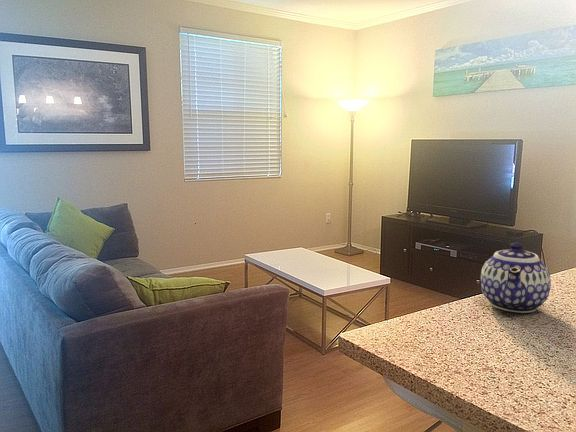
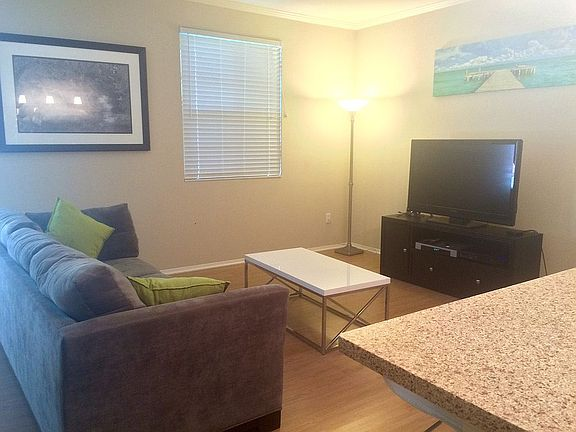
- teapot [480,242,552,314]
